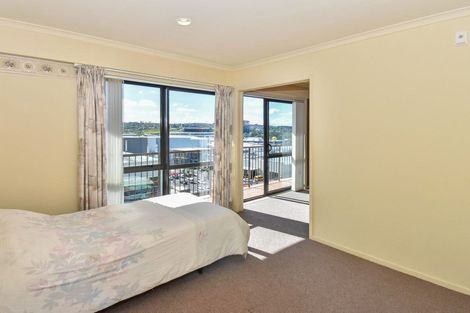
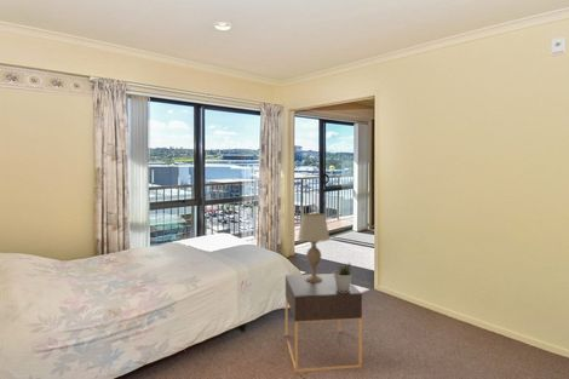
+ potted plant [333,262,355,292]
+ nightstand [284,272,363,373]
+ table lamp [297,212,331,282]
